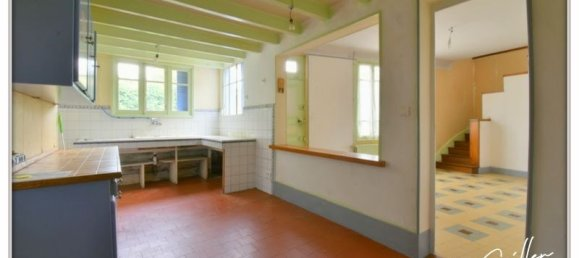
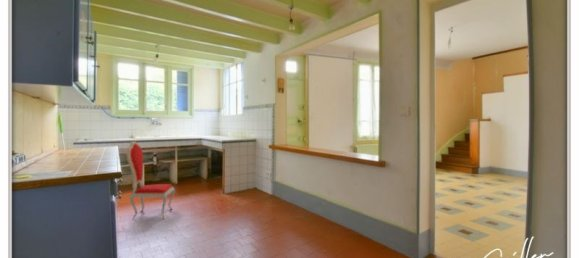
+ dining chair [126,141,176,220]
